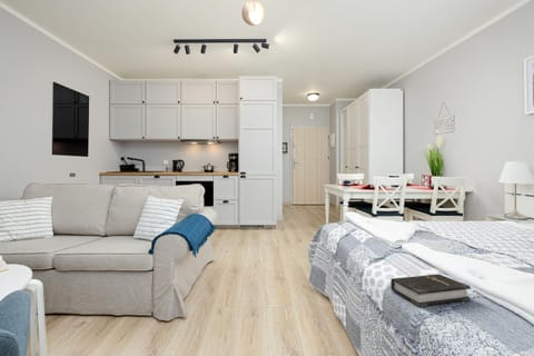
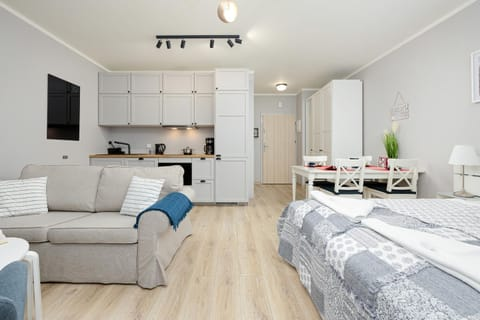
- hardback book [389,273,472,308]
